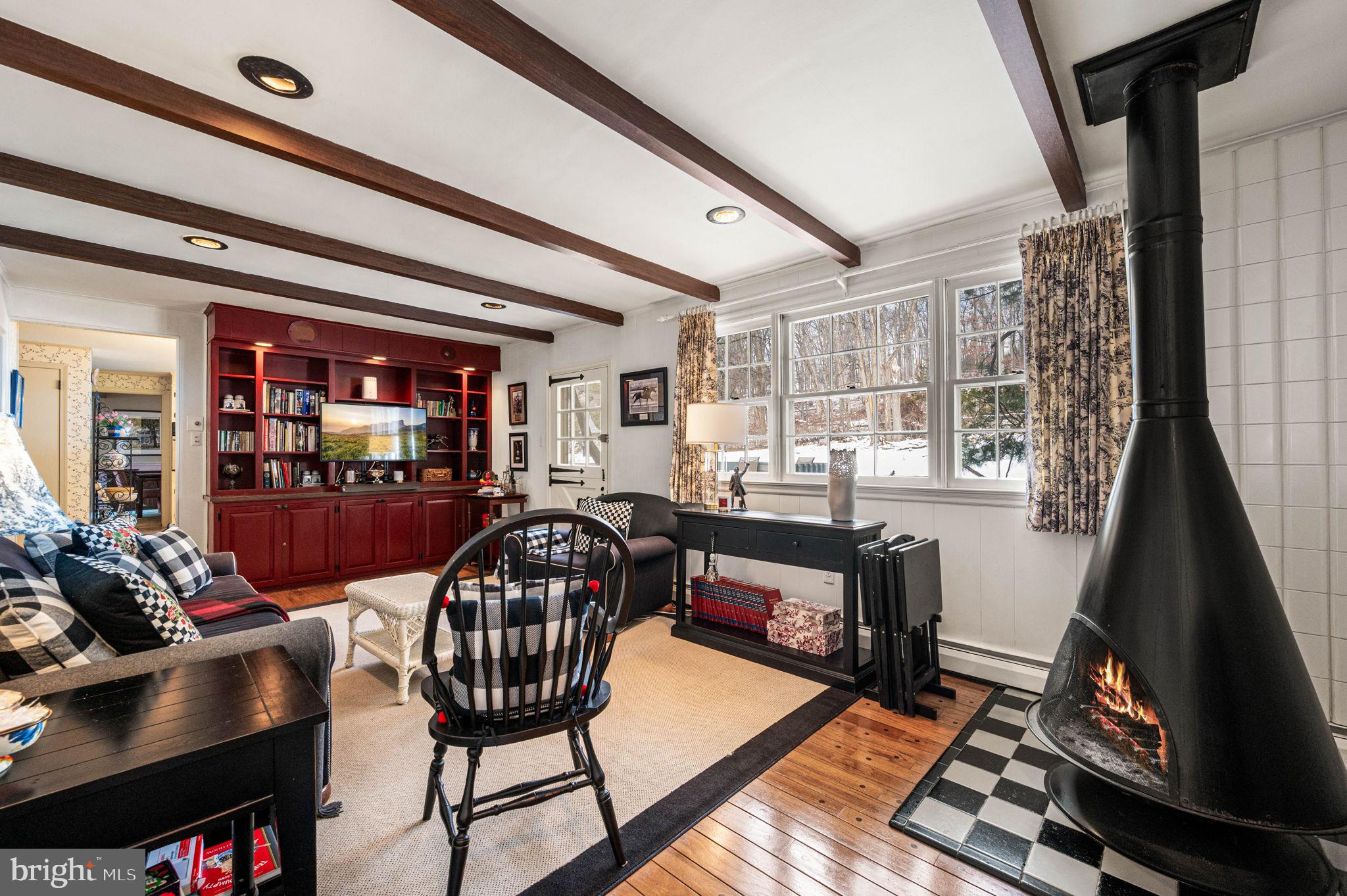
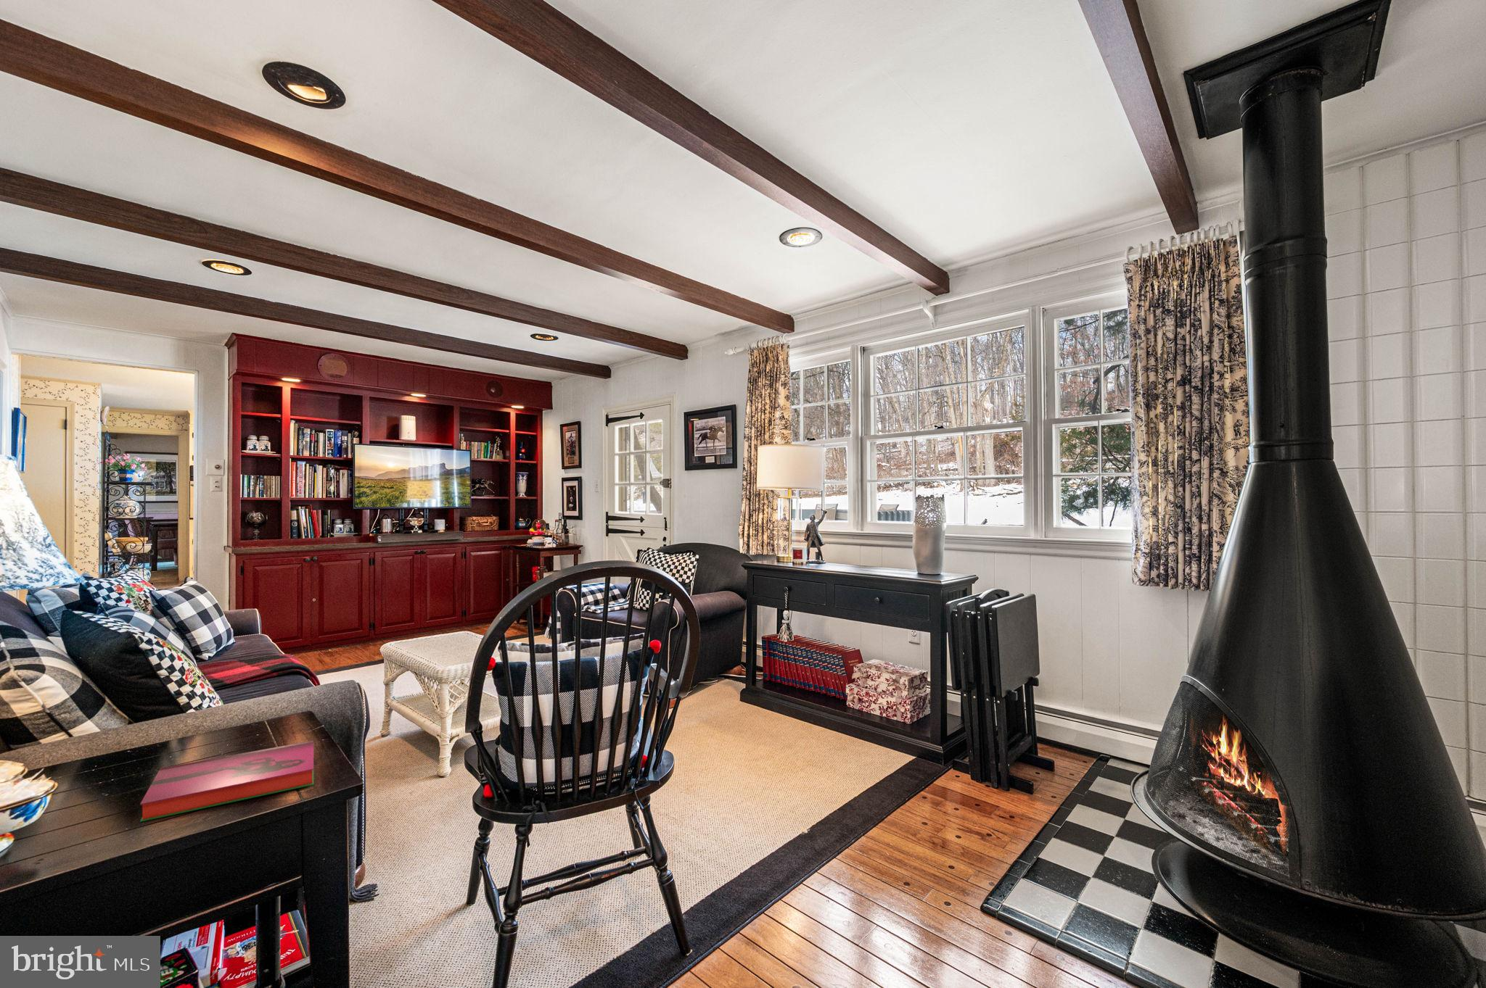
+ hardback book [139,740,314,823]
